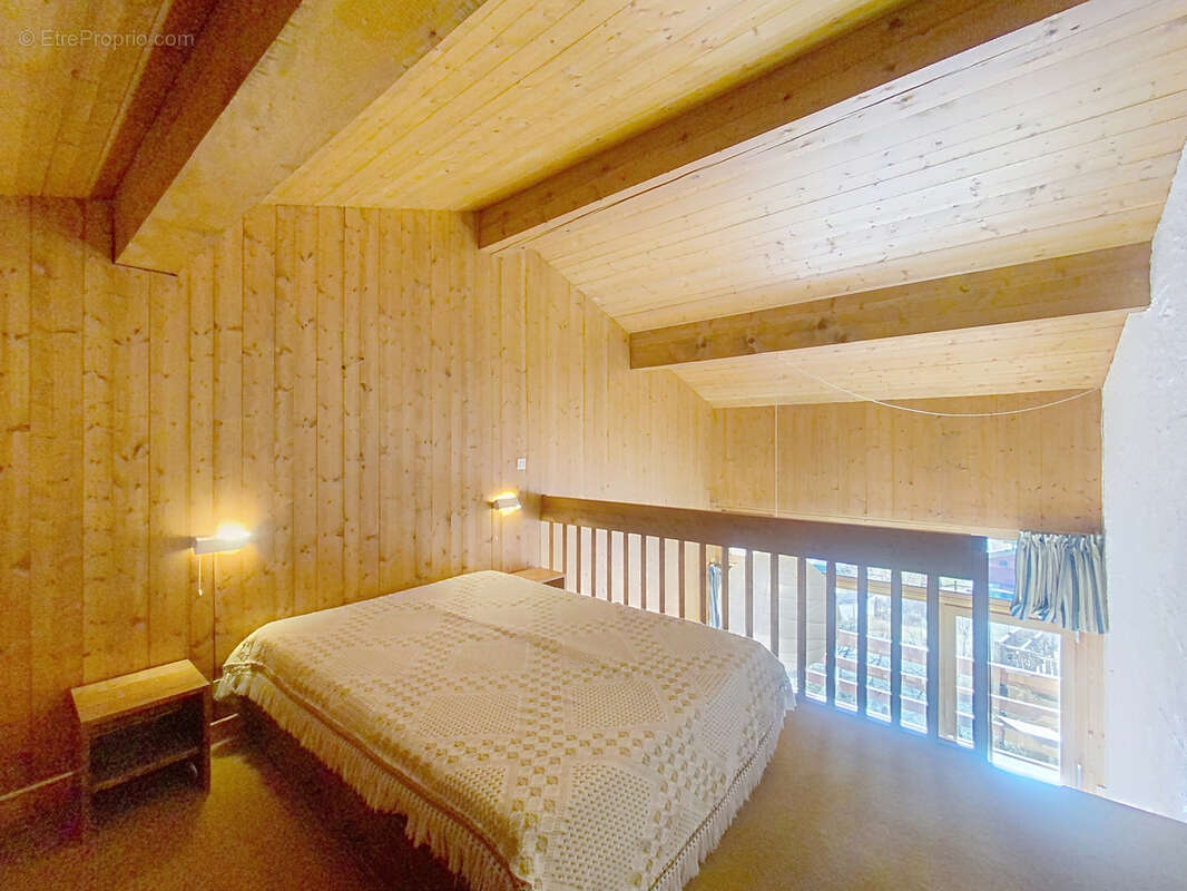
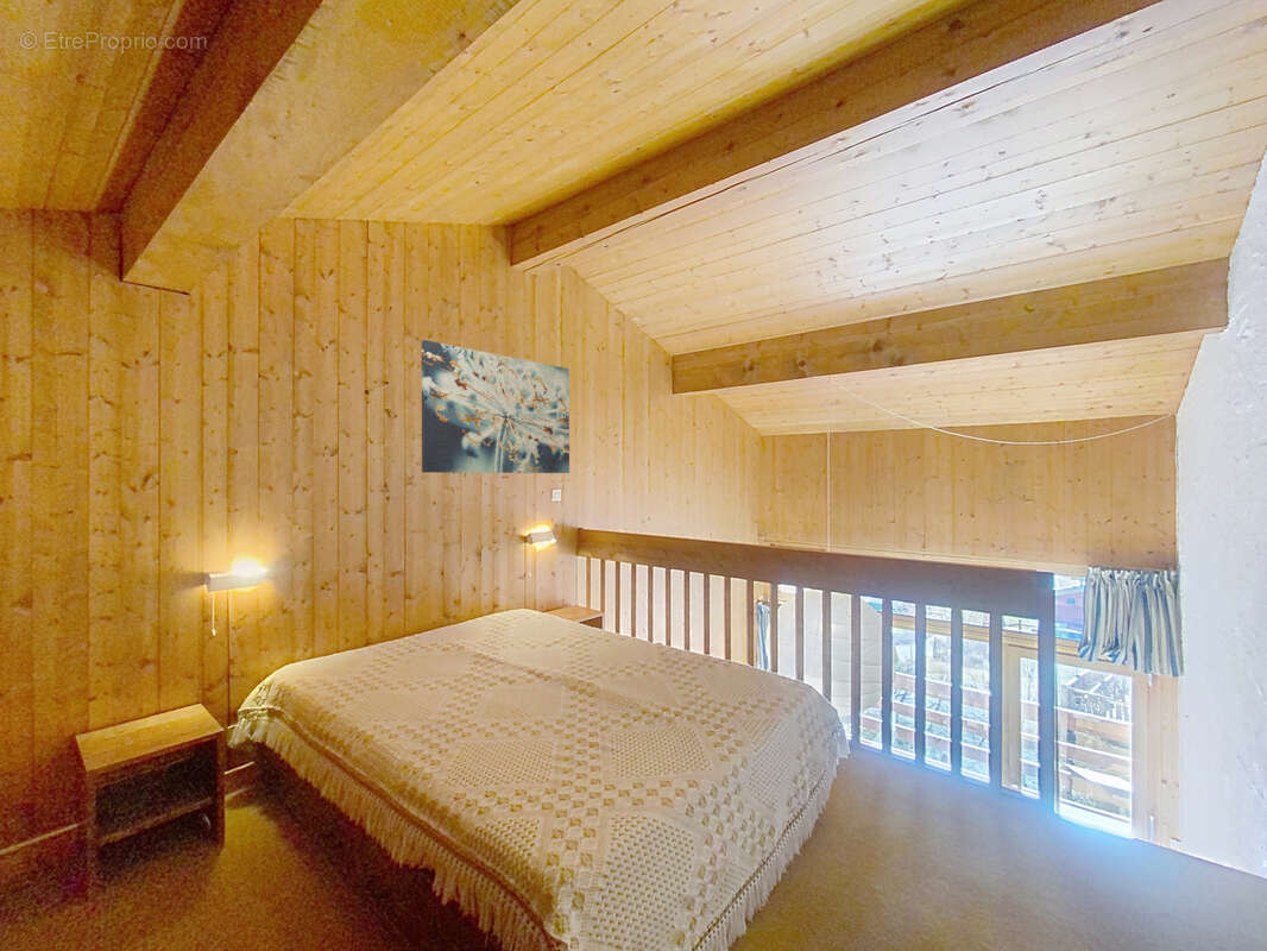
+ wall art [421,339,571,474]
